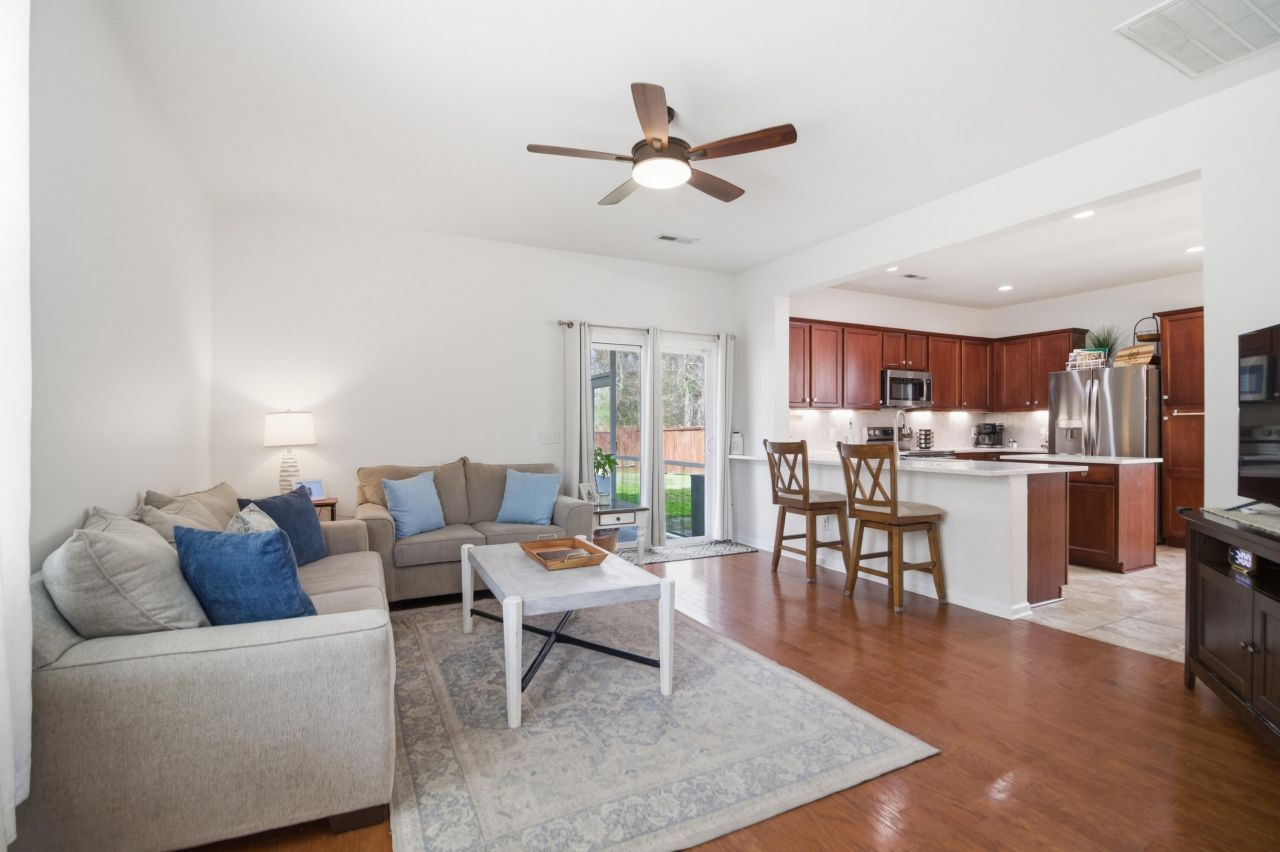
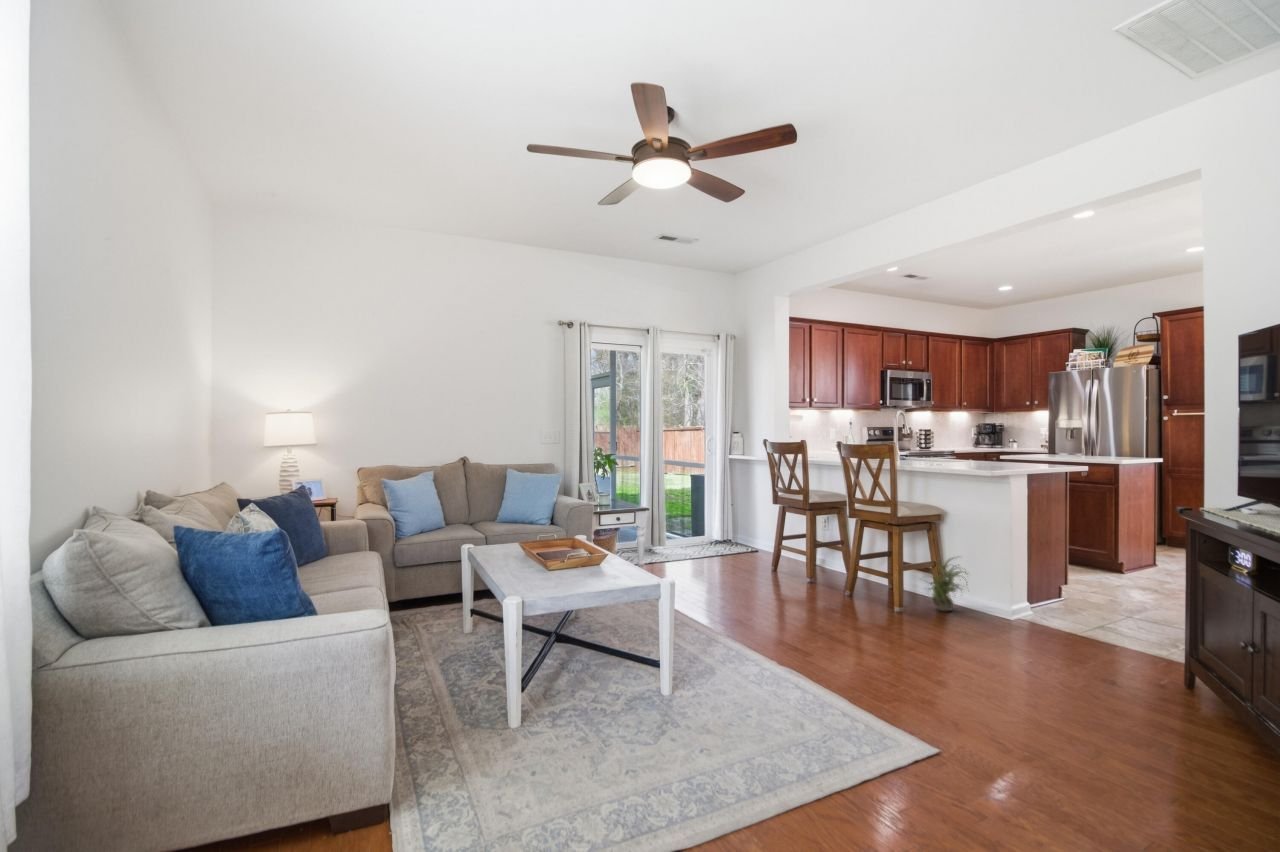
+ potted plant [920,551,972,612]
